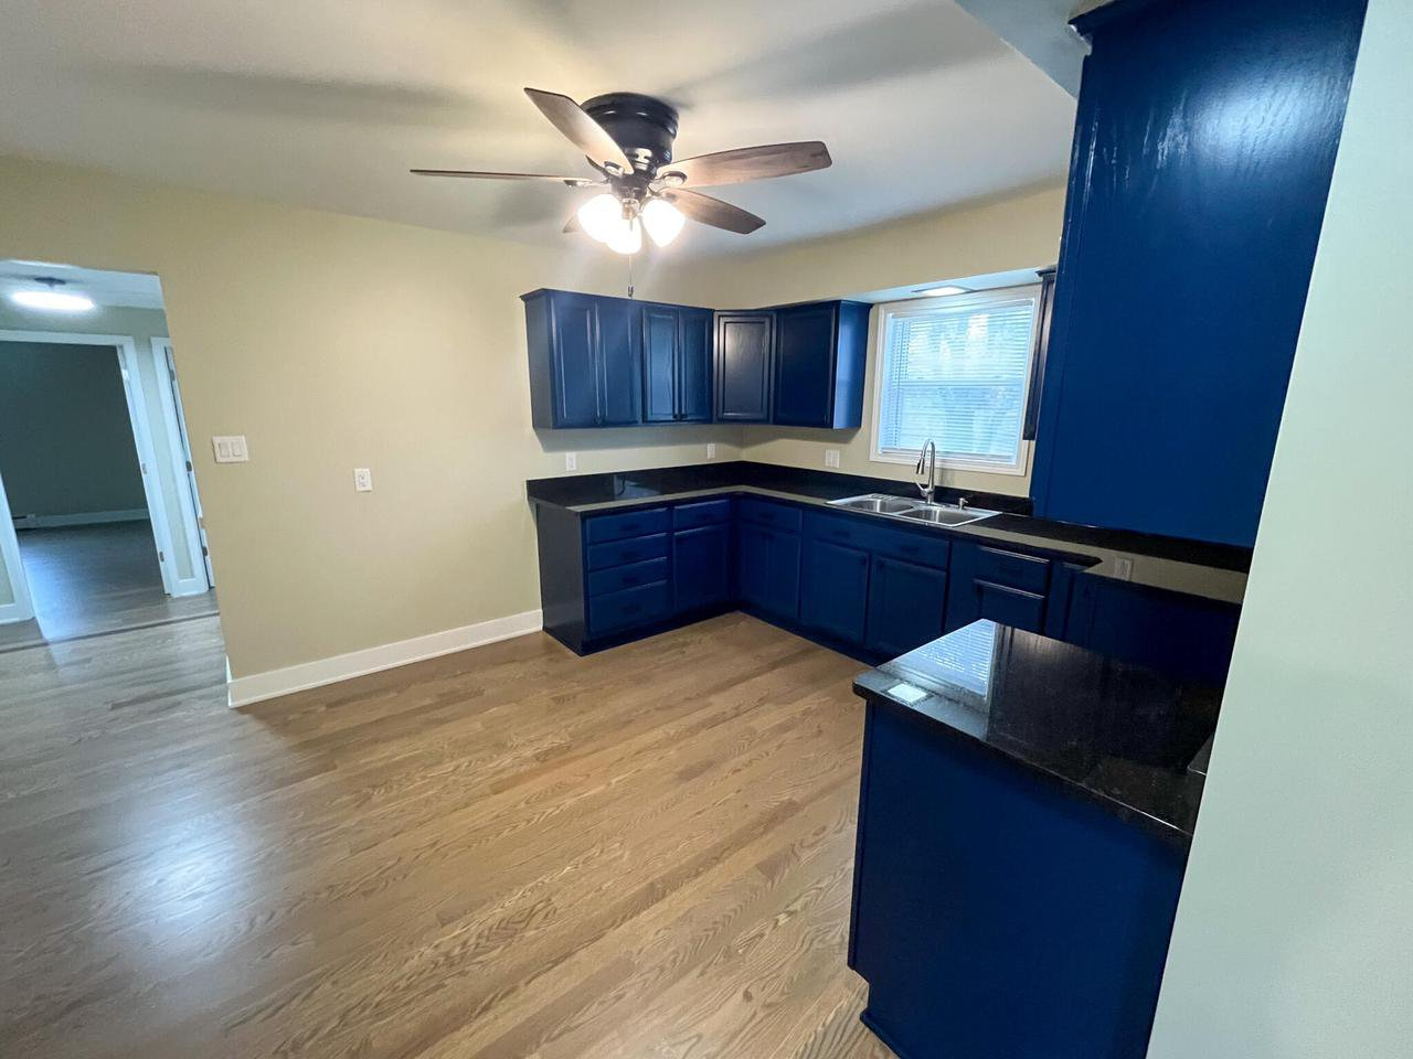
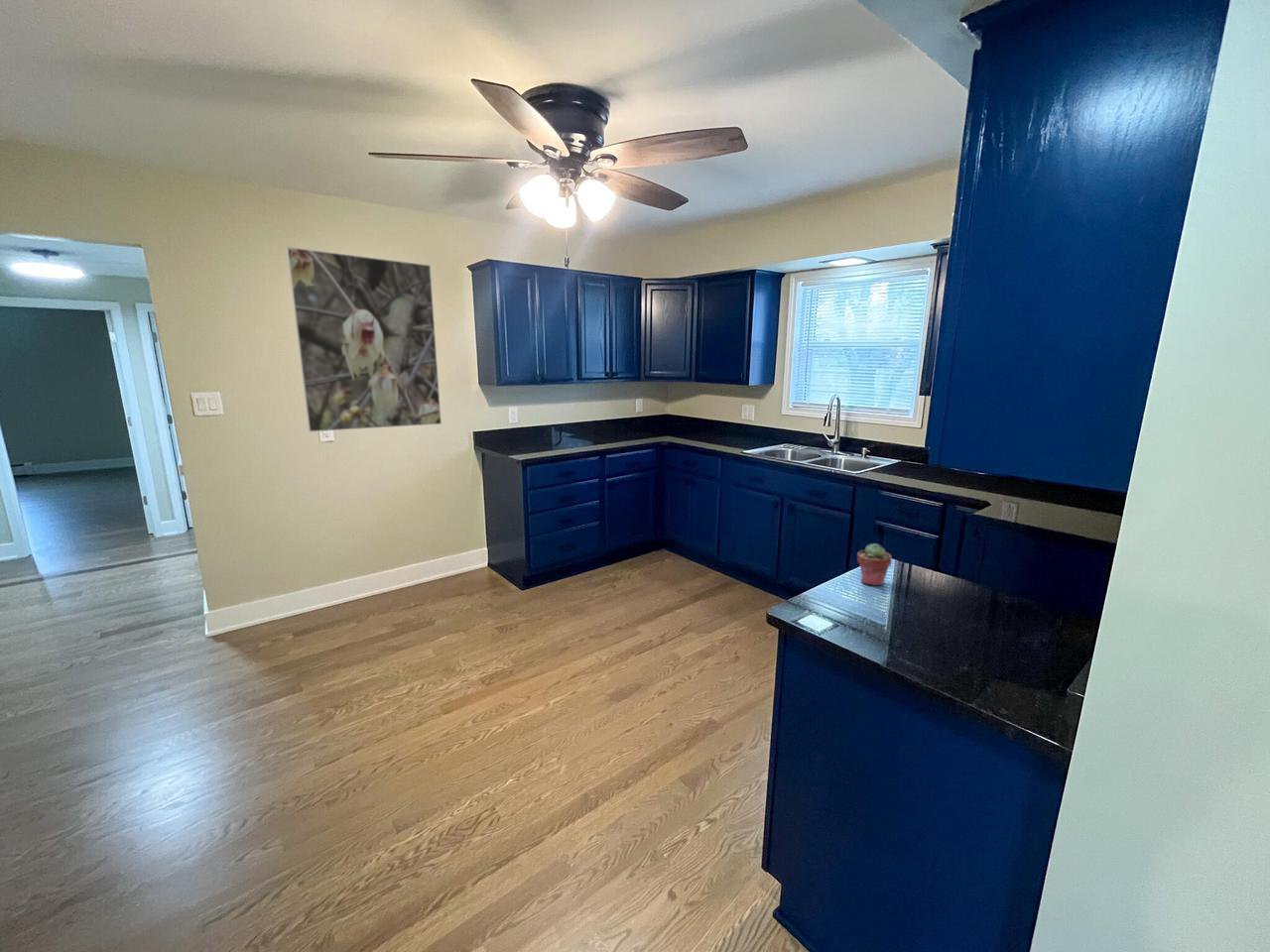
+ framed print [286,246,443,432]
+ potted succulent [856,542,893,587]
